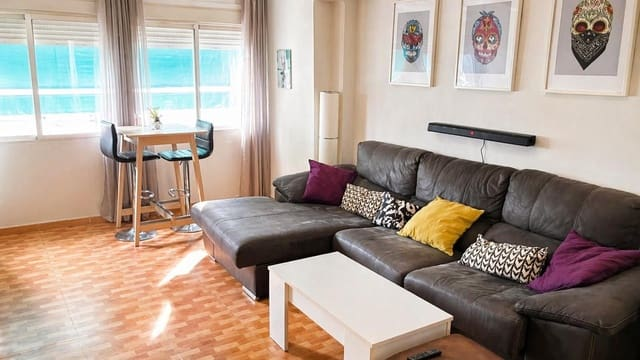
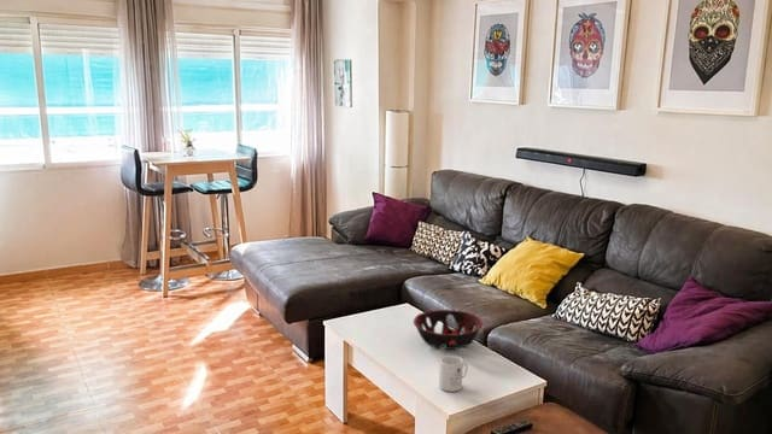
+ decorative bowl [413,309,484,351]
+ mug [438,354,469,393]
